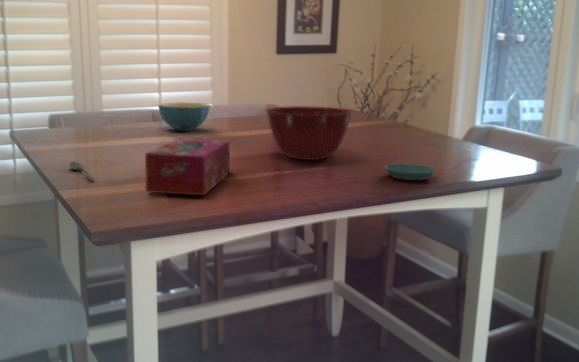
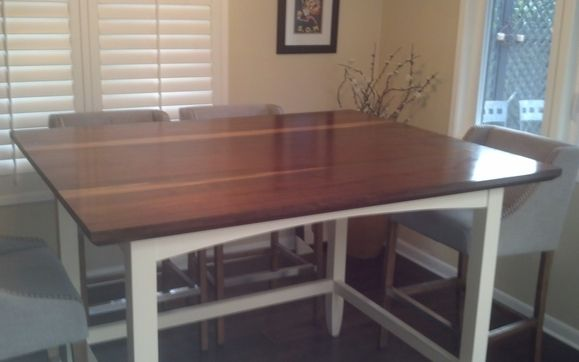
- saucer [384,163,437,181]
- spoon [68,161,96,181]
- tissue box [144,137,231,196]
- cereal bowl [157,102,211,132]
- mixing bowl [264,105,354,161]
